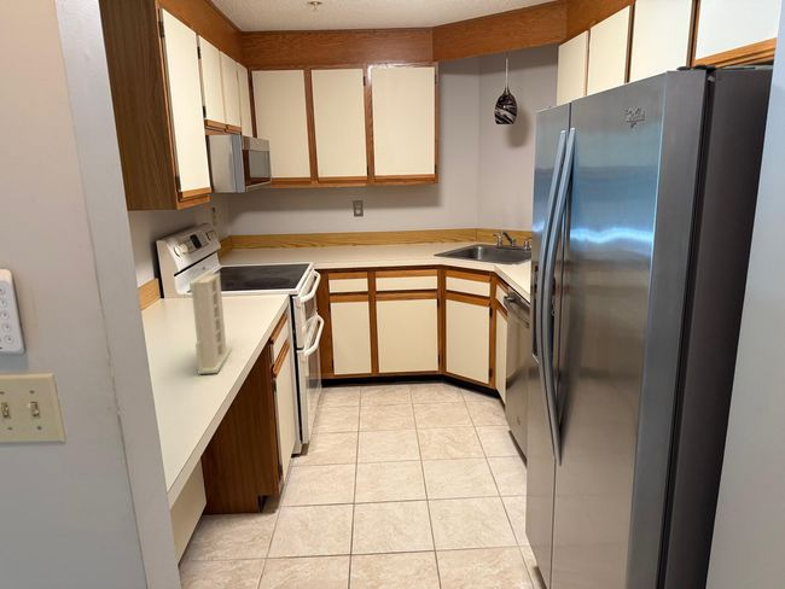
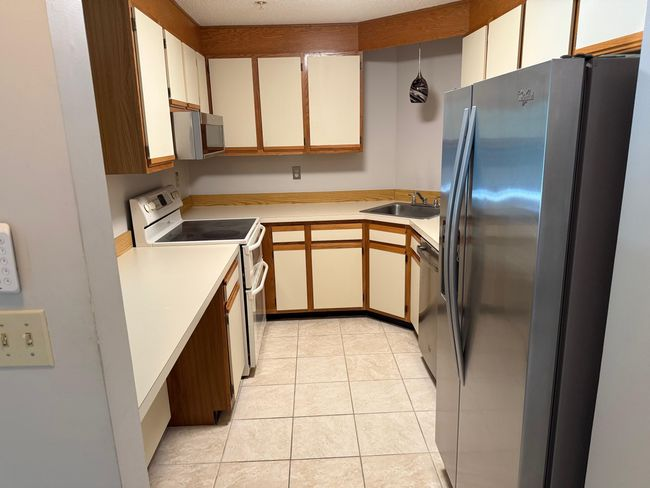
- paper towel holder [188,269,234,375]
